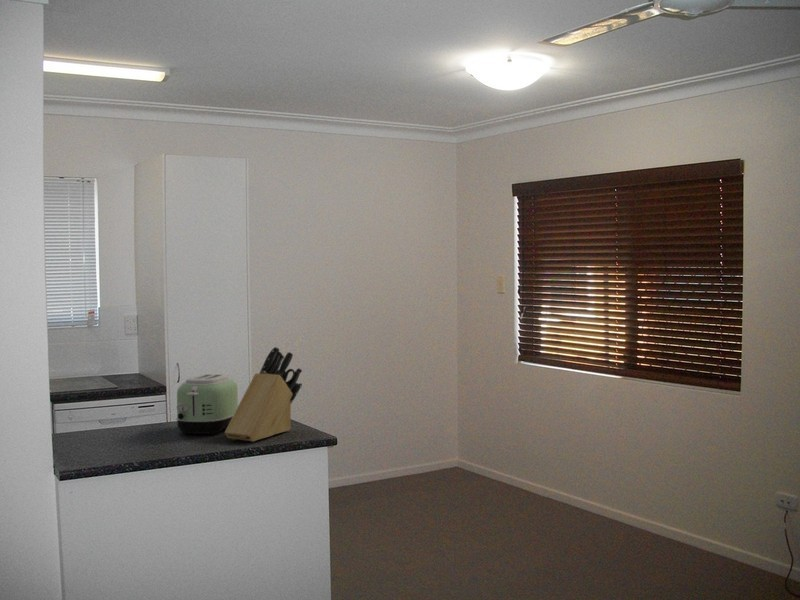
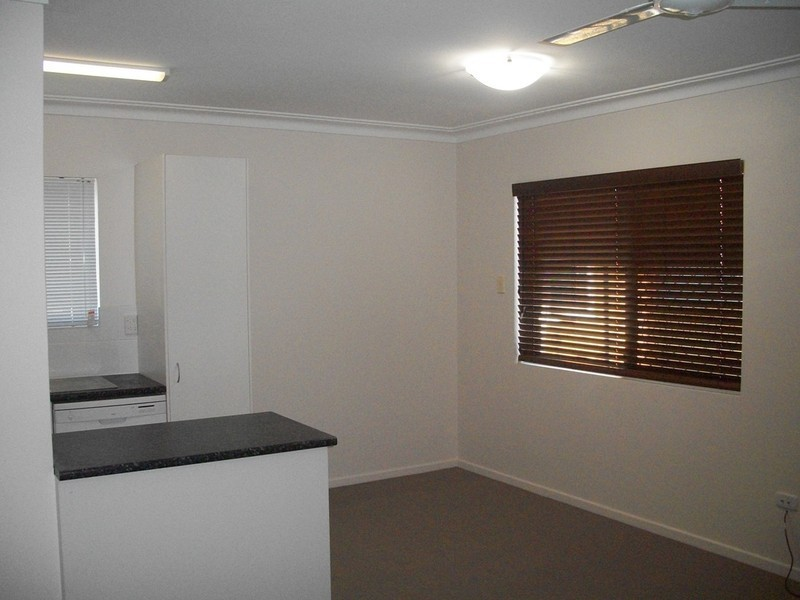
- knife block [224,346,303,443]
- toaster [175,373,239,436]
